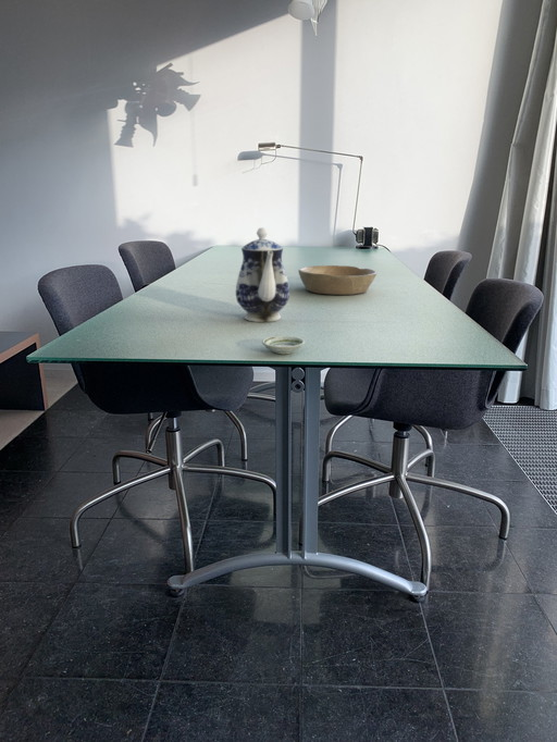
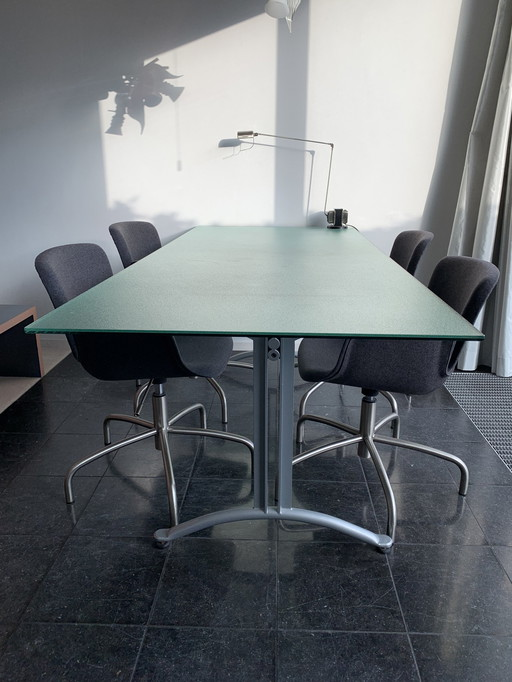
- teapot [235,226,290,323]
- bowl [297,264,377,296]
- saucer [261,335,306,355]
